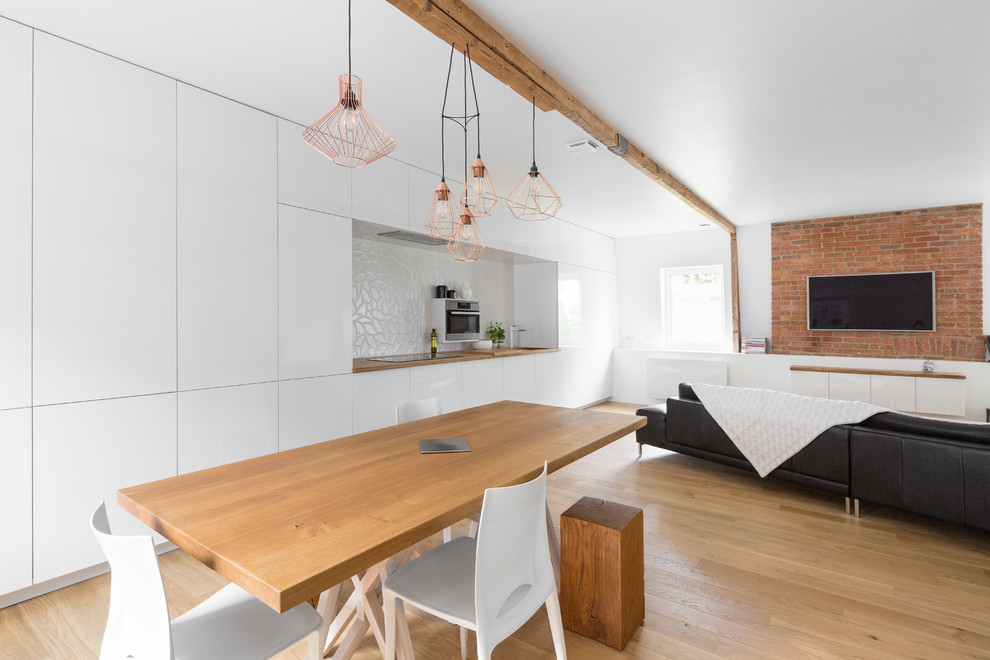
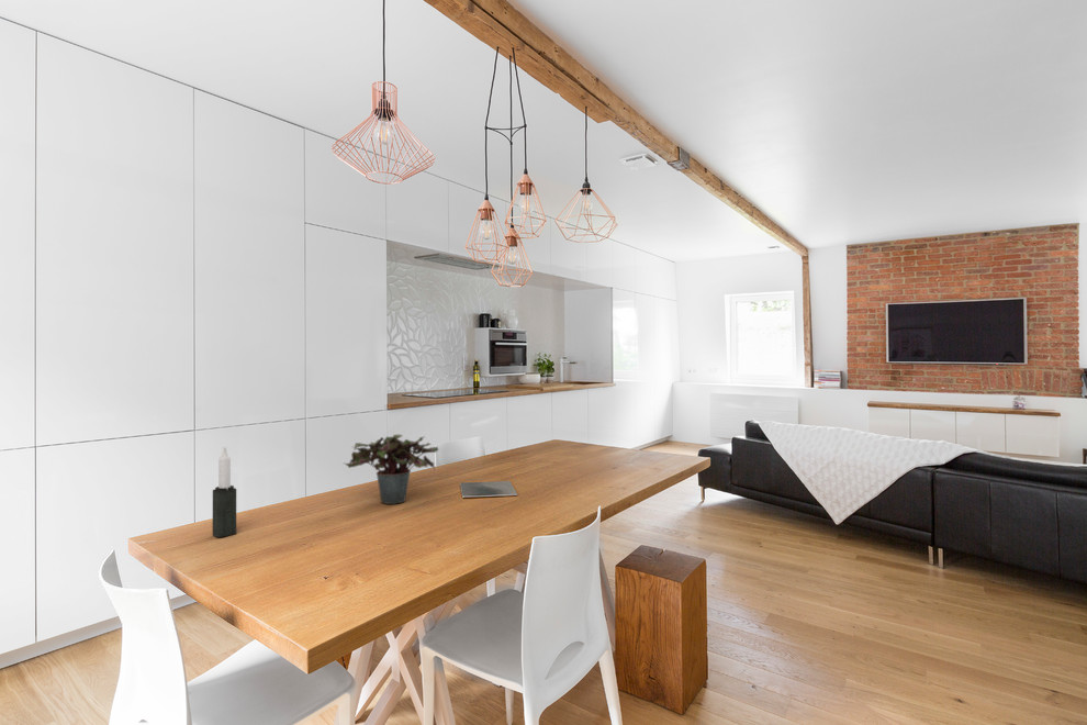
+ candle [212,446,237,538]
+ potted plant [344,433,439,505]
